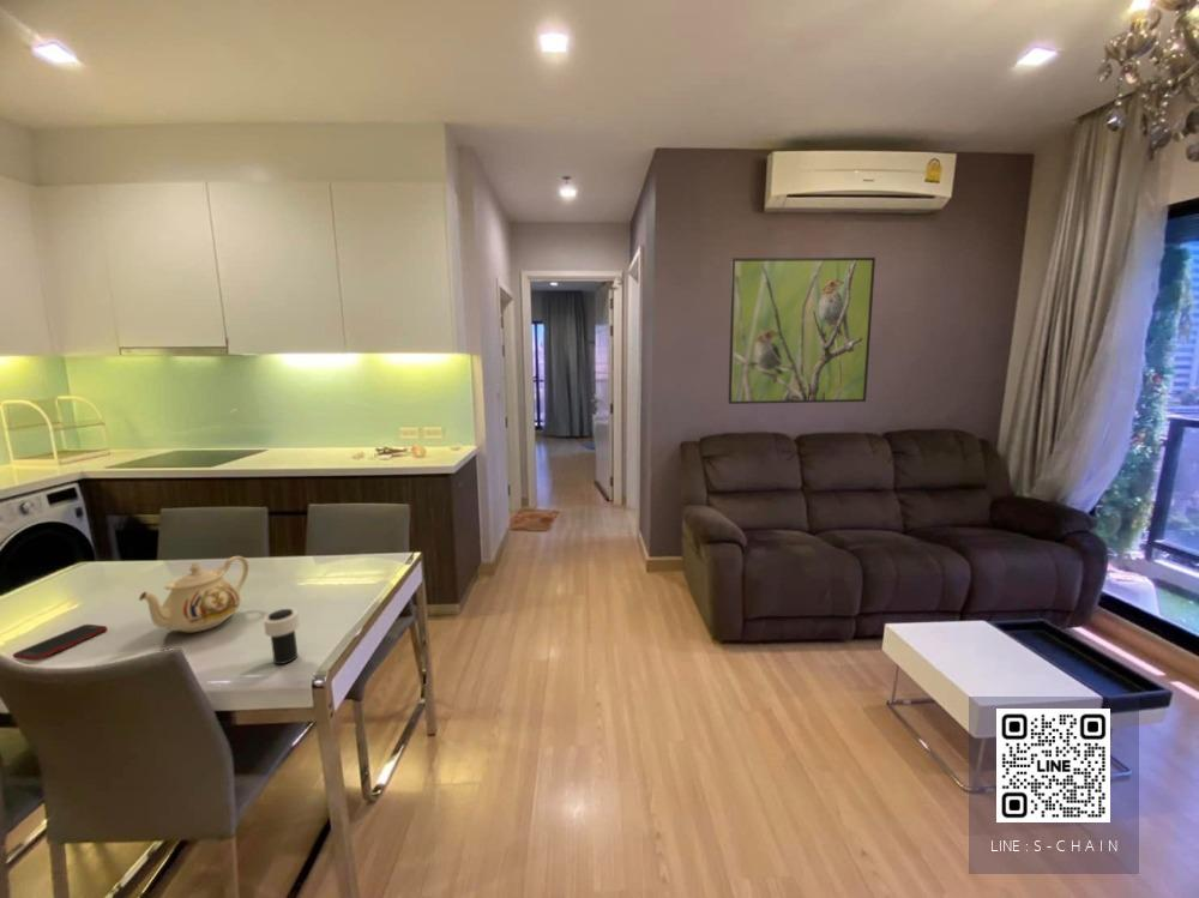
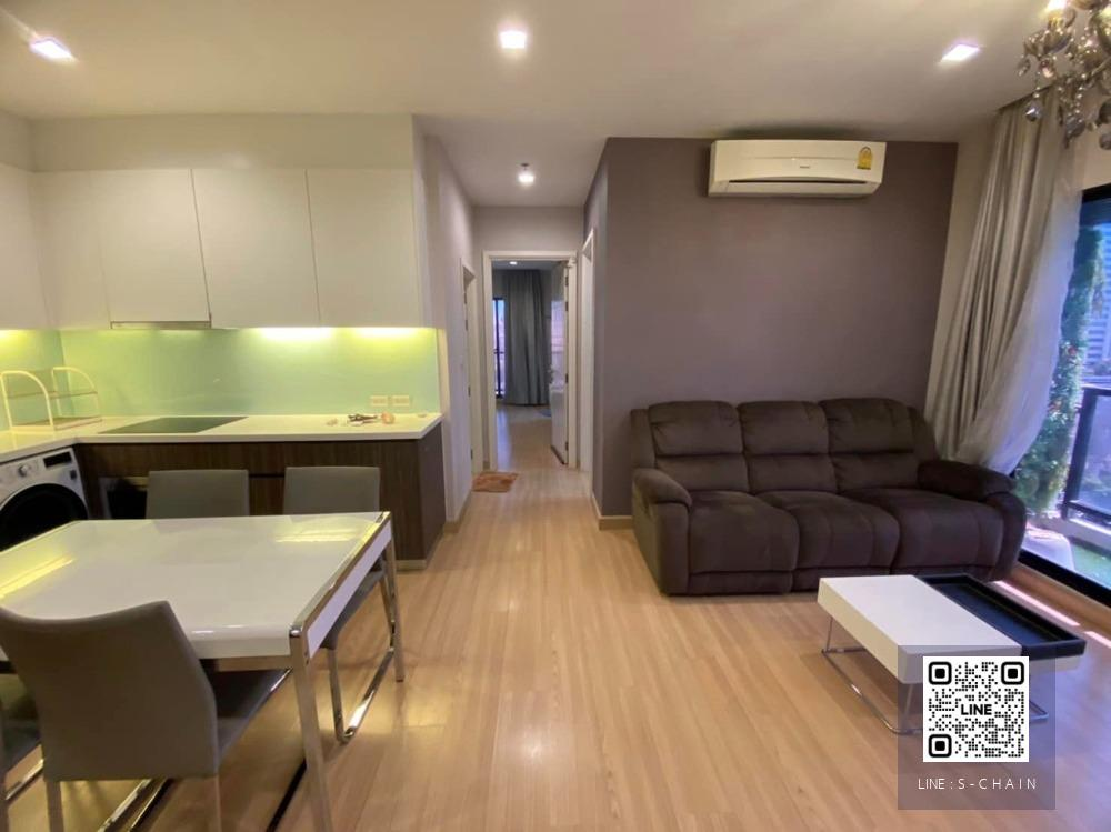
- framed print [727,257,876,405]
- cup [263,608,301,665]
- teapot [138,555,249,633]
- cell phone [12,623,108,662]
